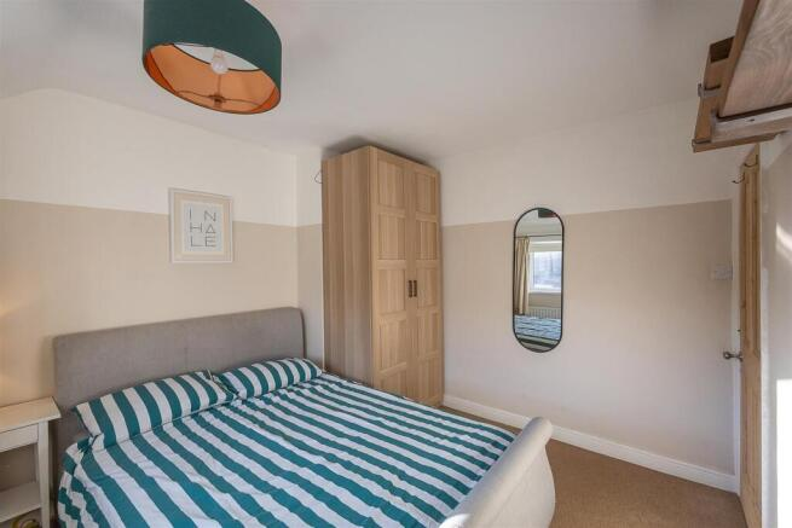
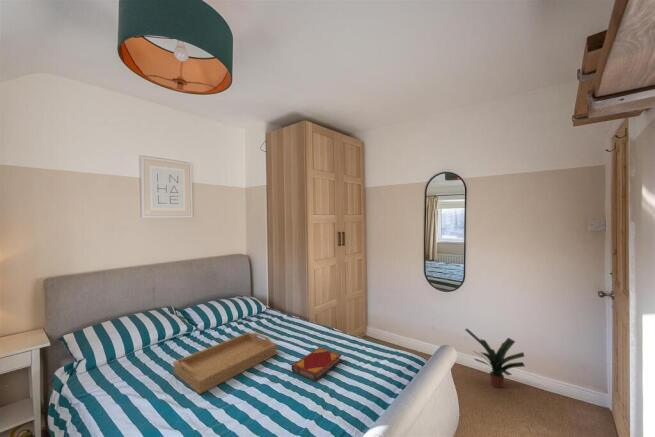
+ potted plant [464,328,526,389]
+ serving tray [172,331,278,395]
+ hardback book [291,346,343,383]
